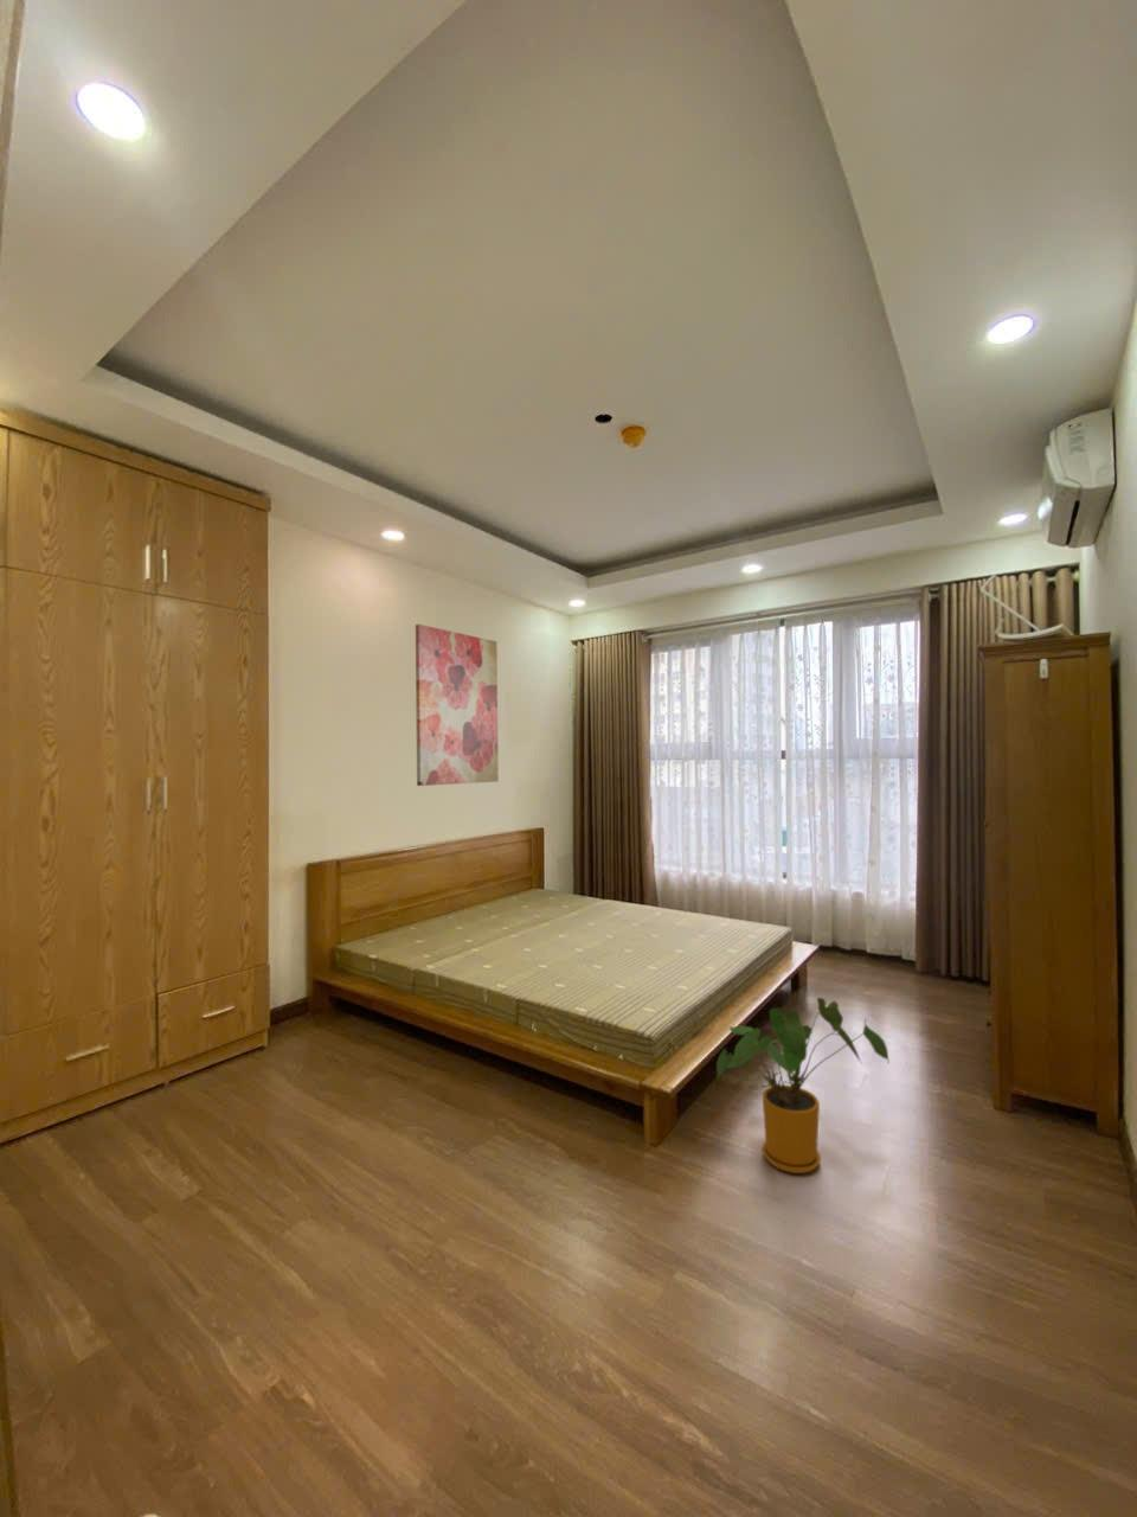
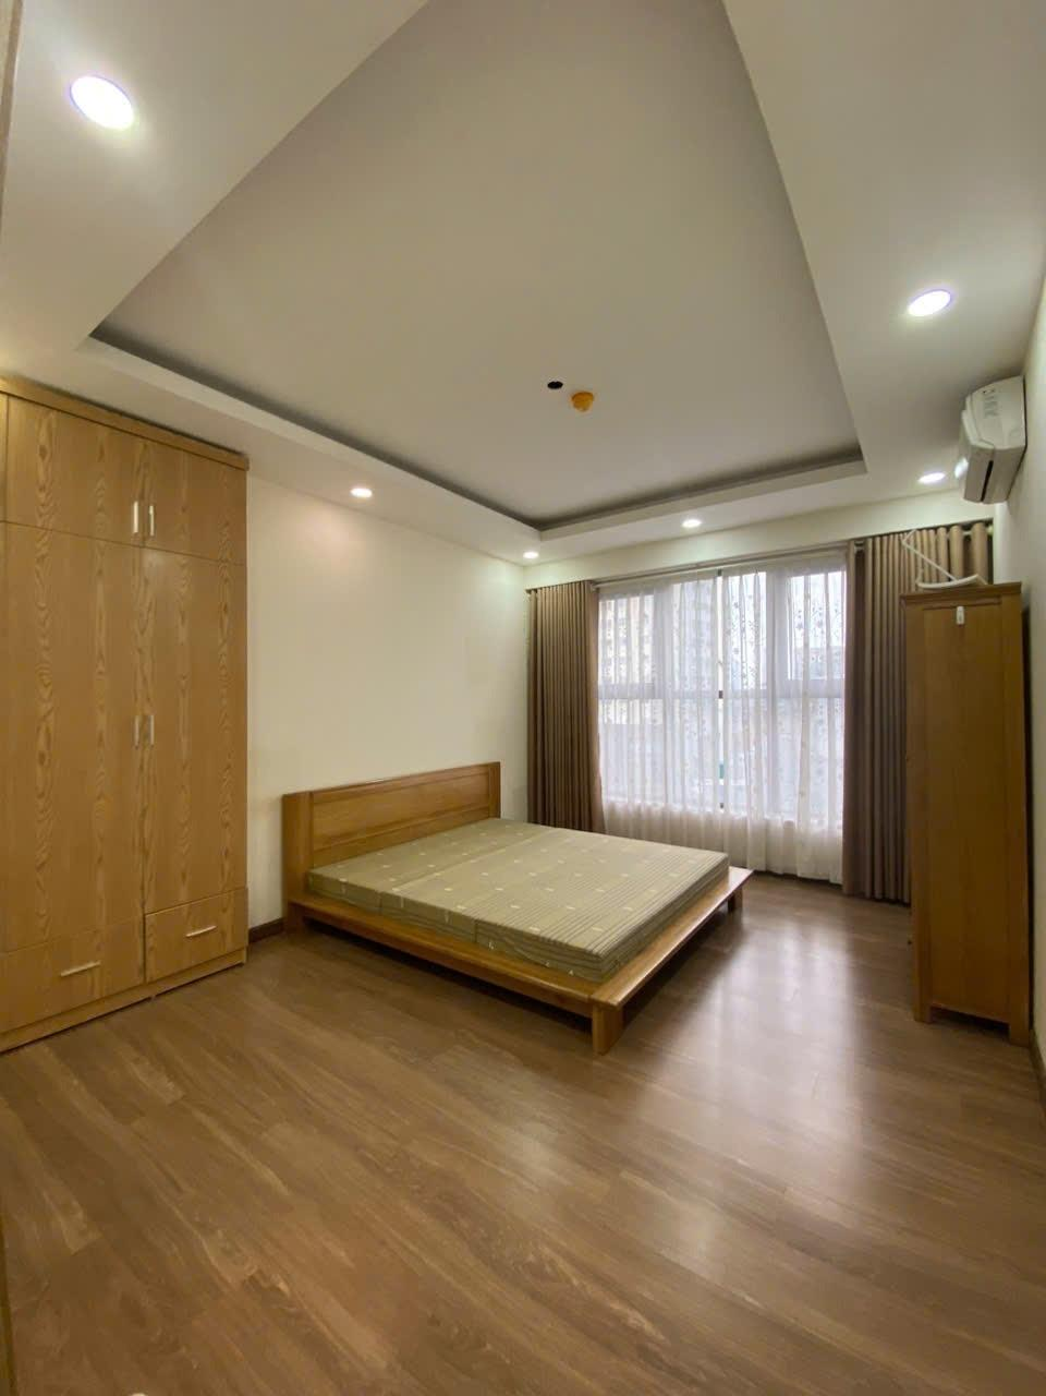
- wall art [414,624,499,787]
- house plant [715,996,891,1174]
